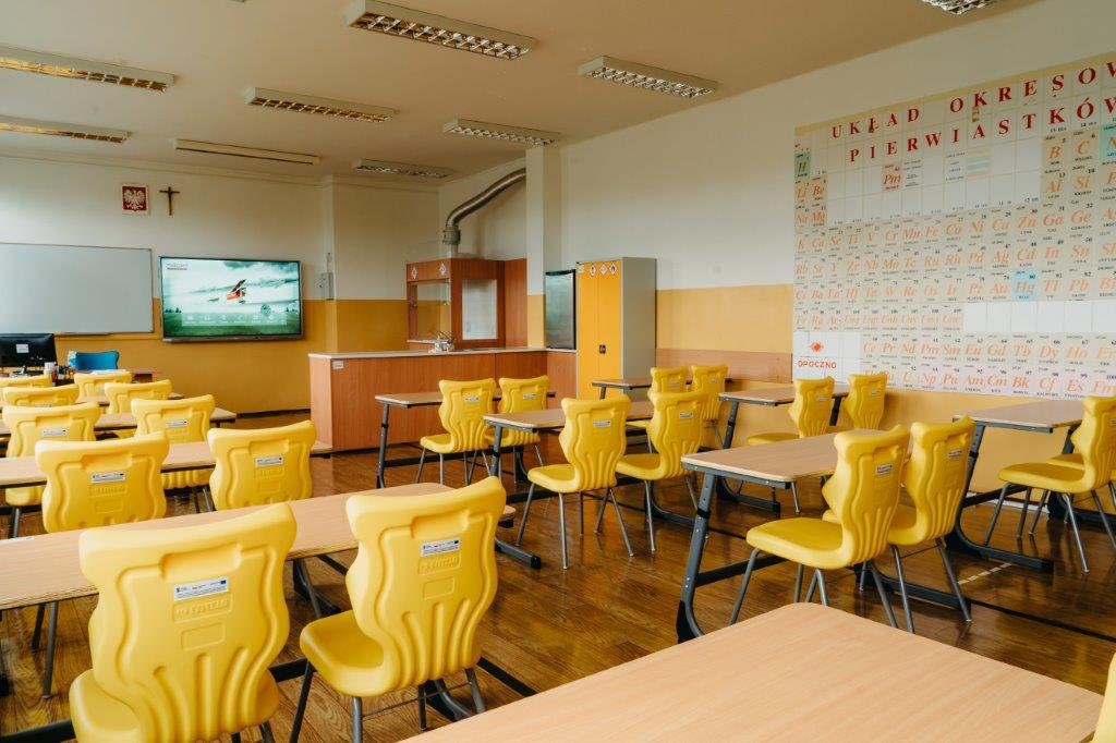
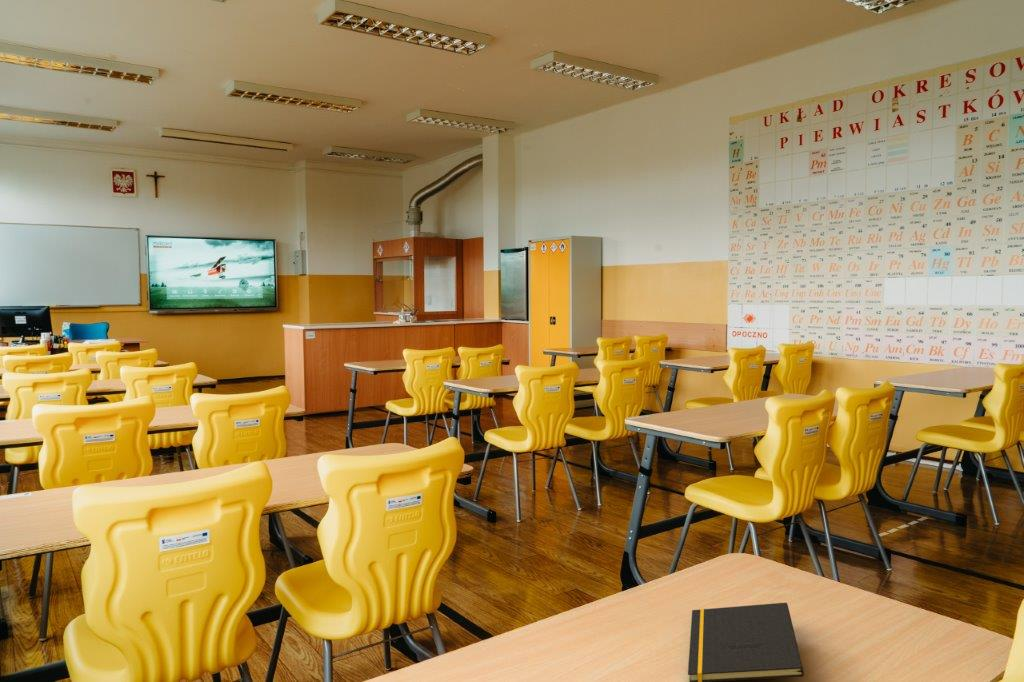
+ notepad [687,602,805,682]
